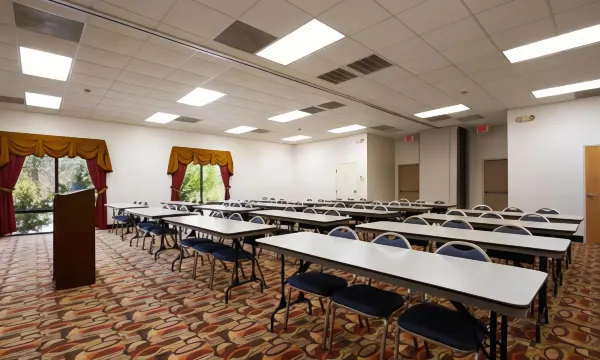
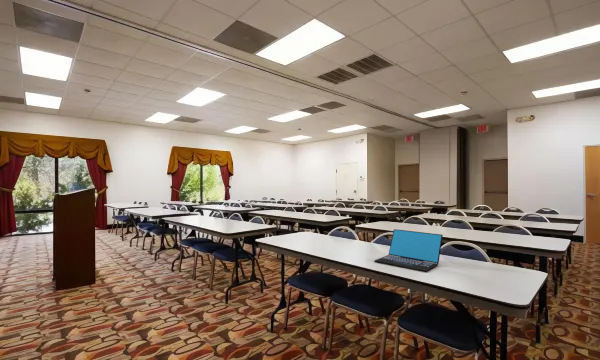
+ laptop [373,228,444,273]
